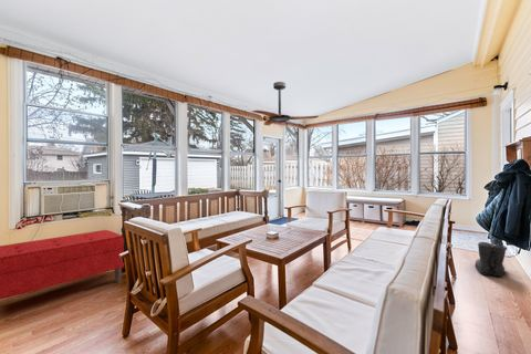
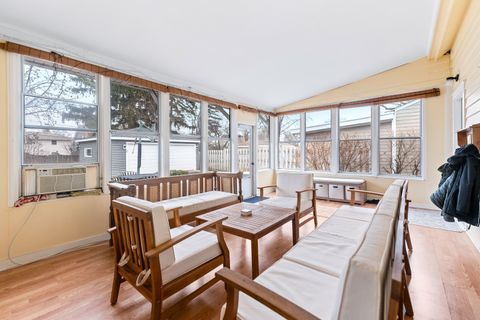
- boots [473,241,508,278]
- ceiling fan [250,81,320,126]
- bench [0,229,125,301]
